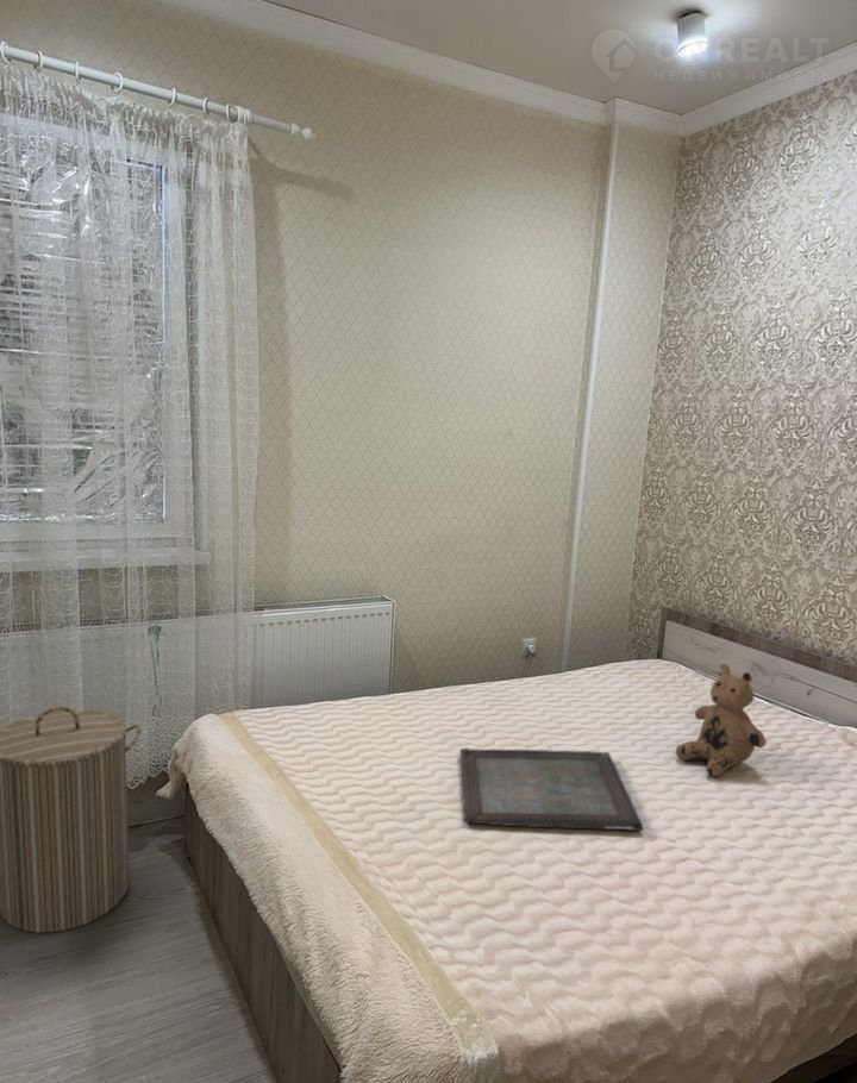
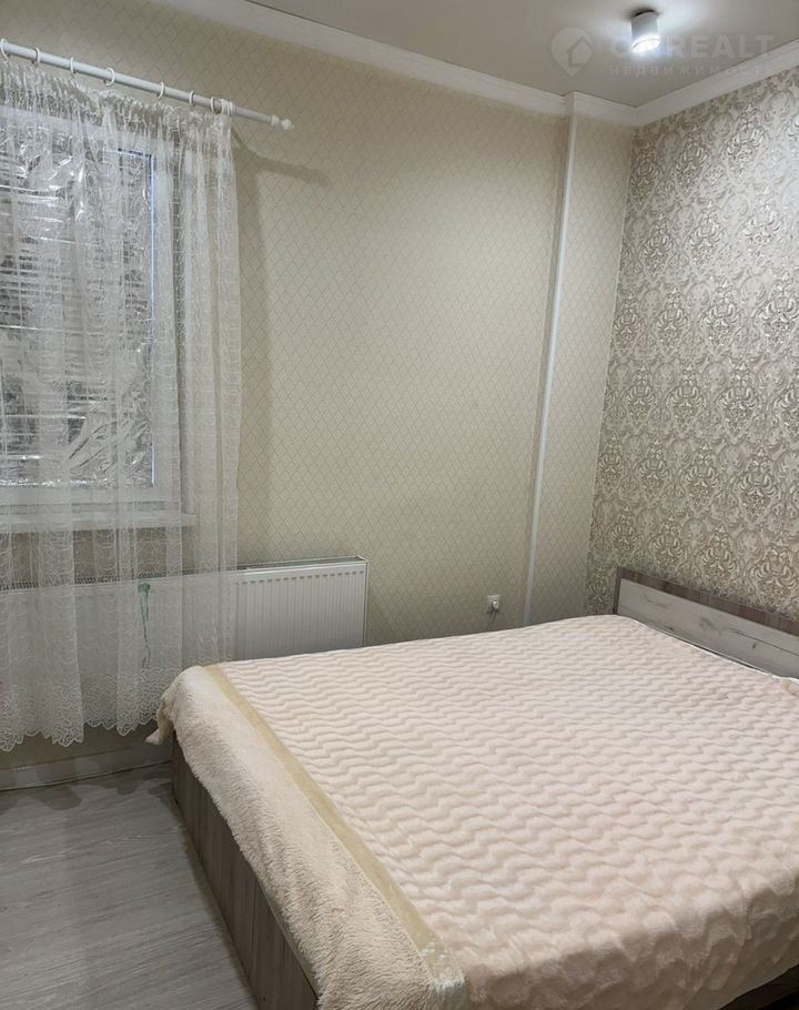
- teddy bear [675,663,767,778]
- laundry hamper [0,706,142,934]
- serving tray [459,747,644,832]
